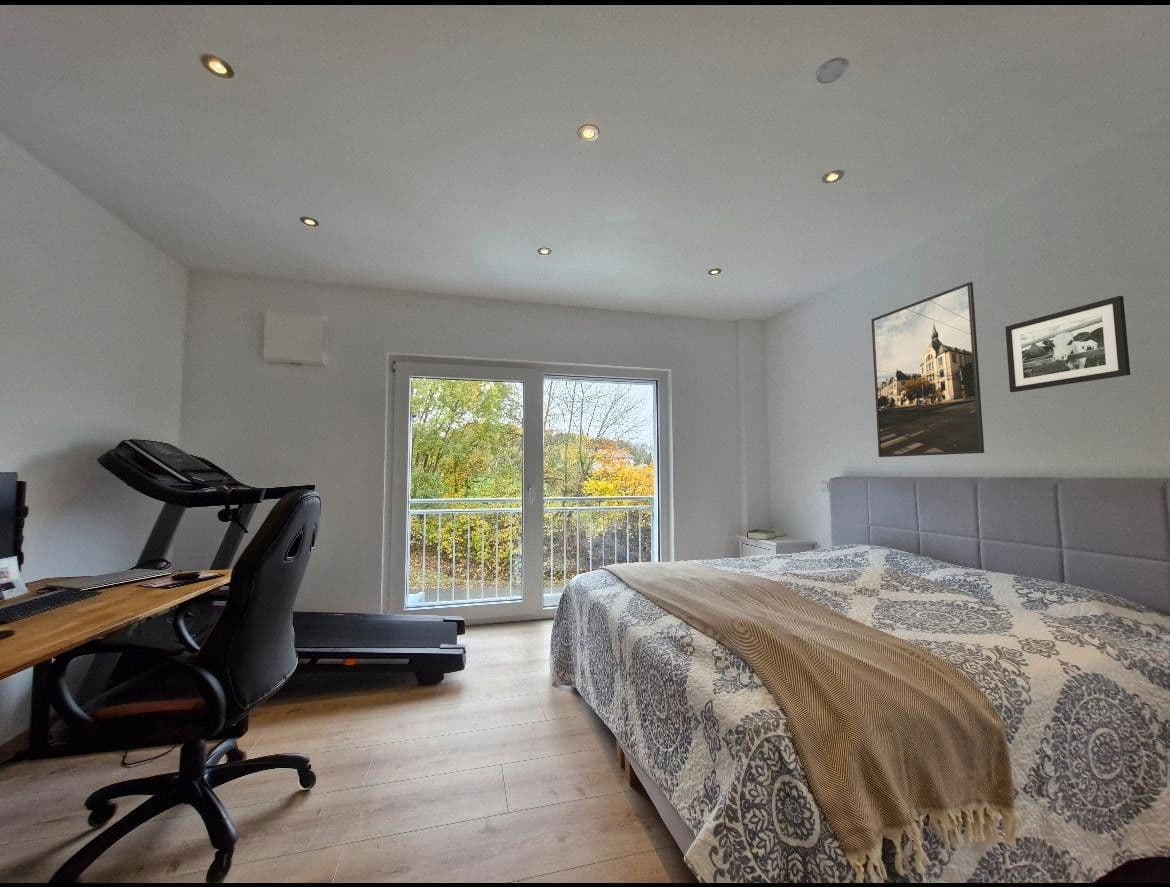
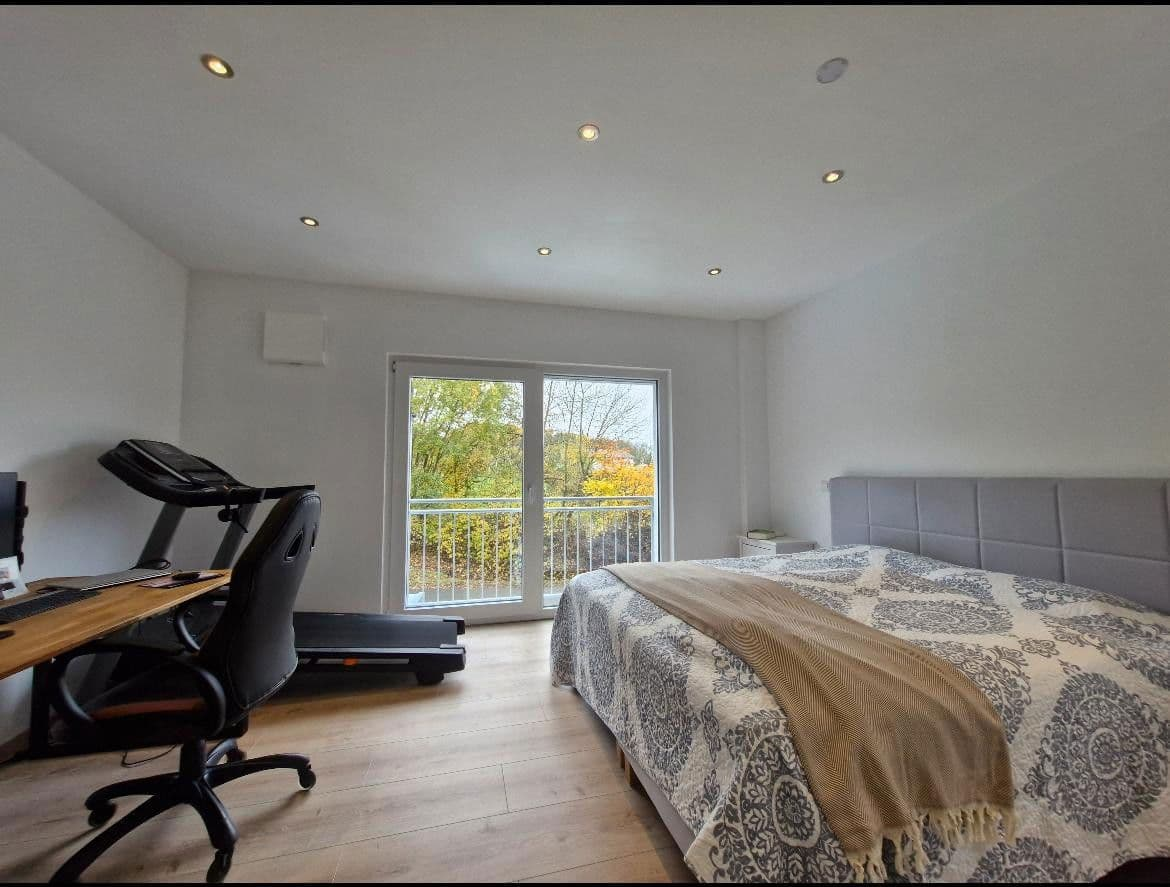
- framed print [870,281,985,458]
- picture frame [1004,295,1131,393]
